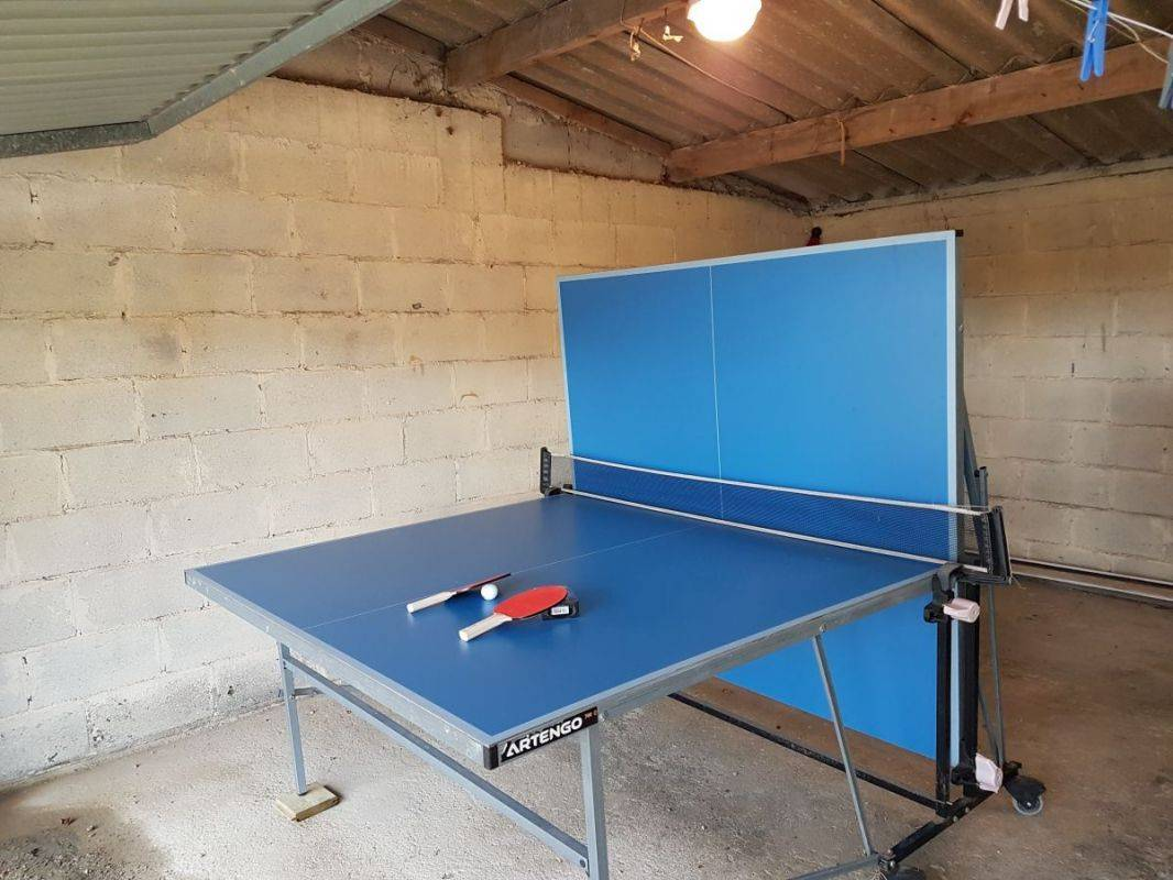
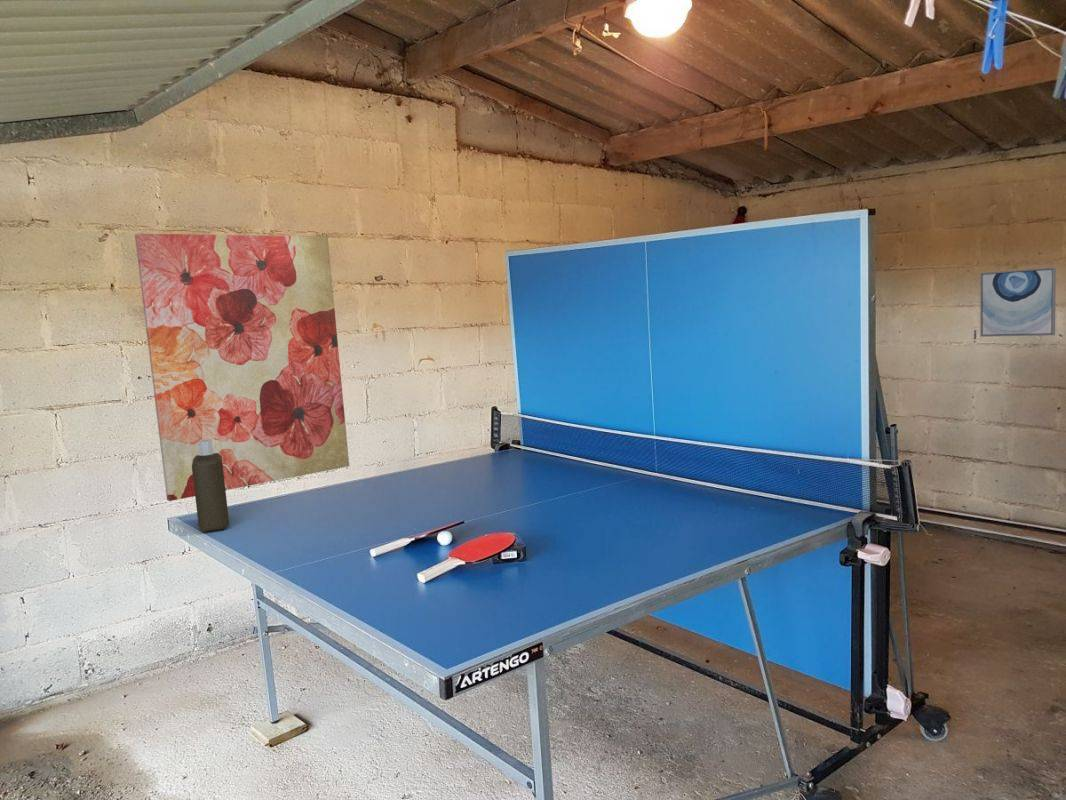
+ bottle [192,440,230,533]
+ wall art [134,233,350,502]
+ wall art [979,266,1057,338]
